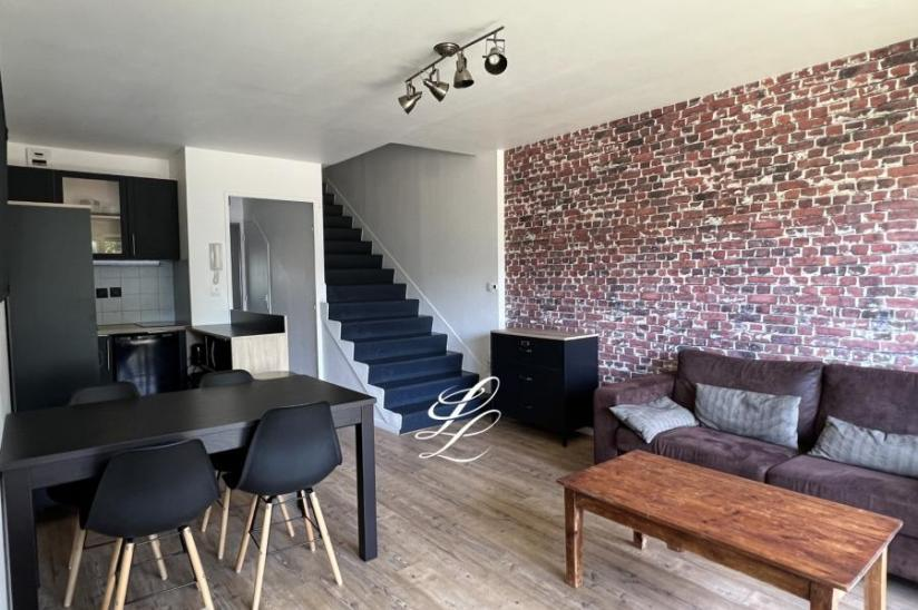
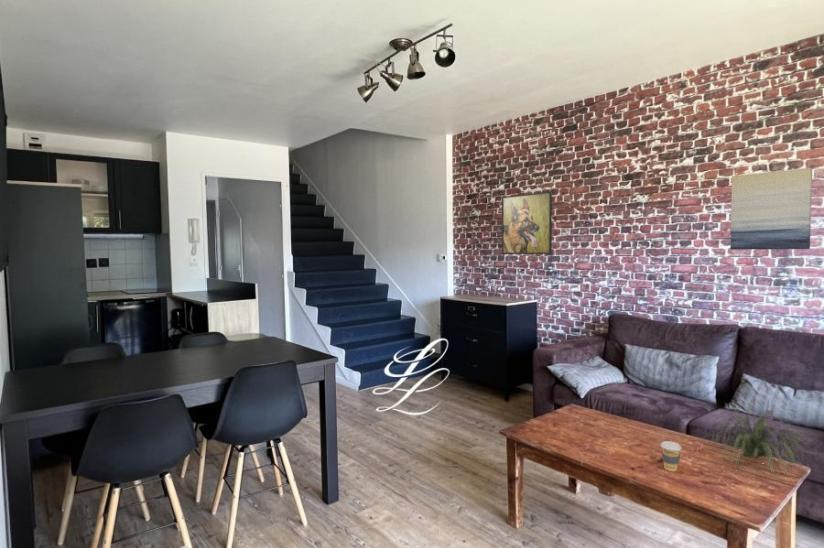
+ plant [697,394,813,477]
+ wall art [729,167,813,251]
+ coffee cup [659,440,683,473]
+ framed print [501,190,553,255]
